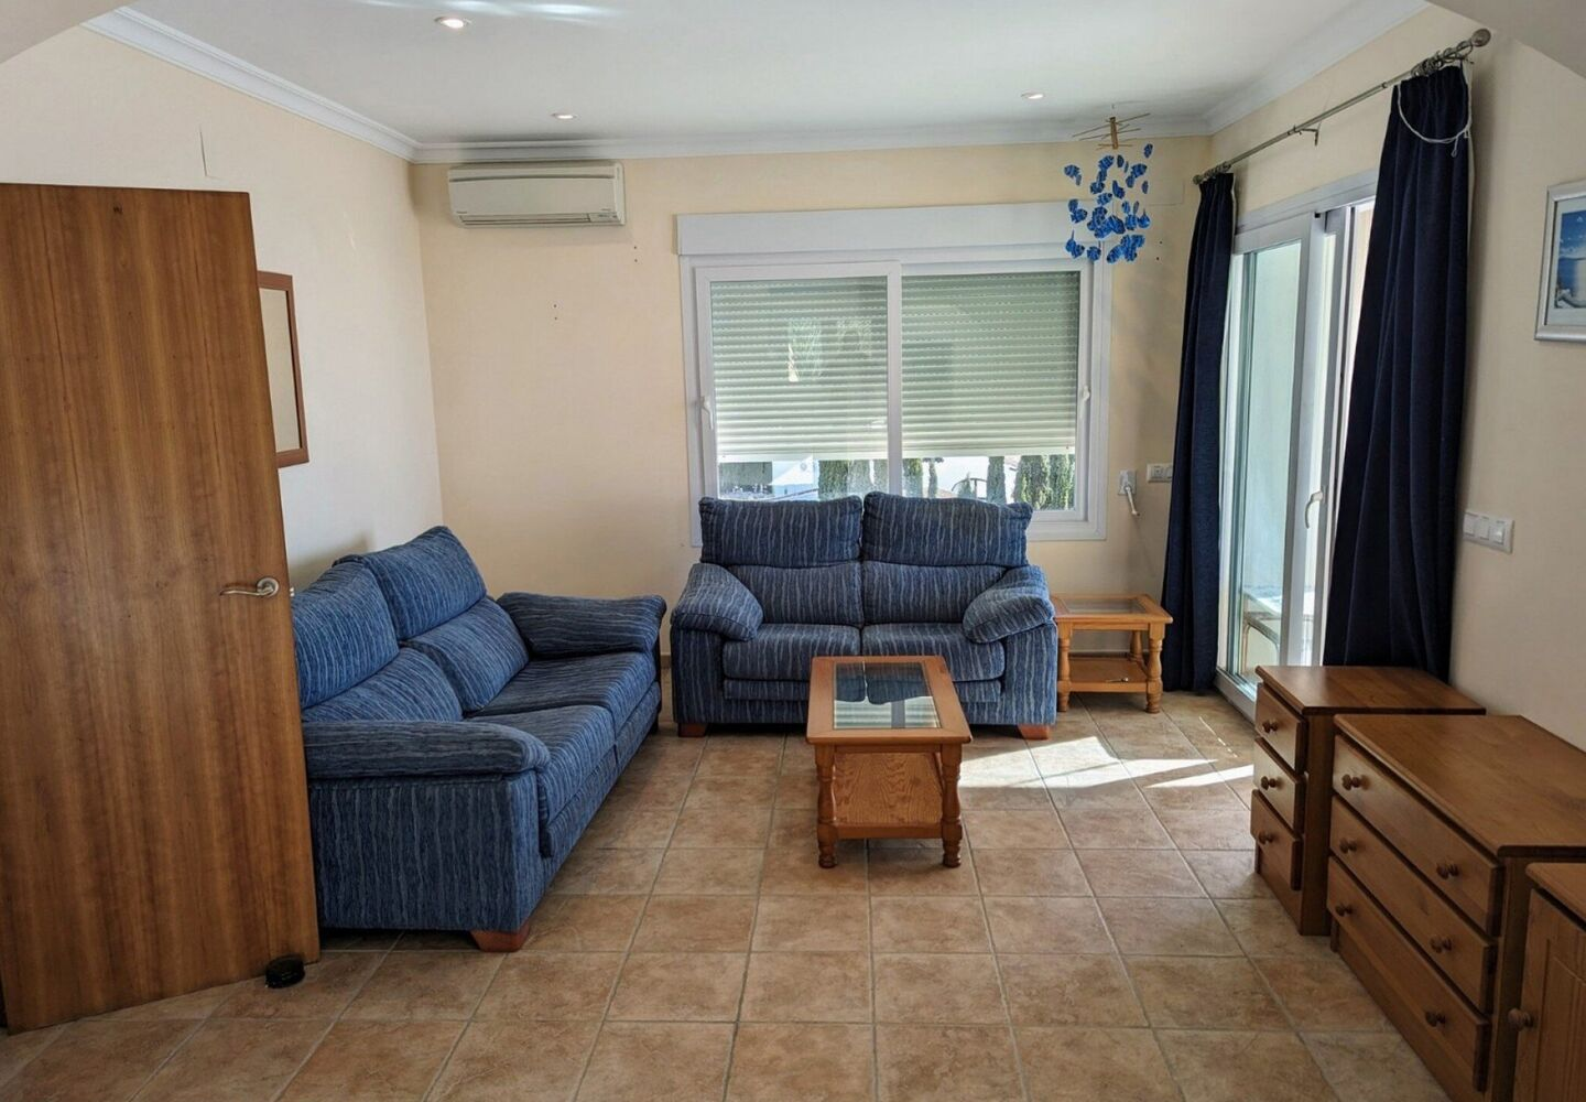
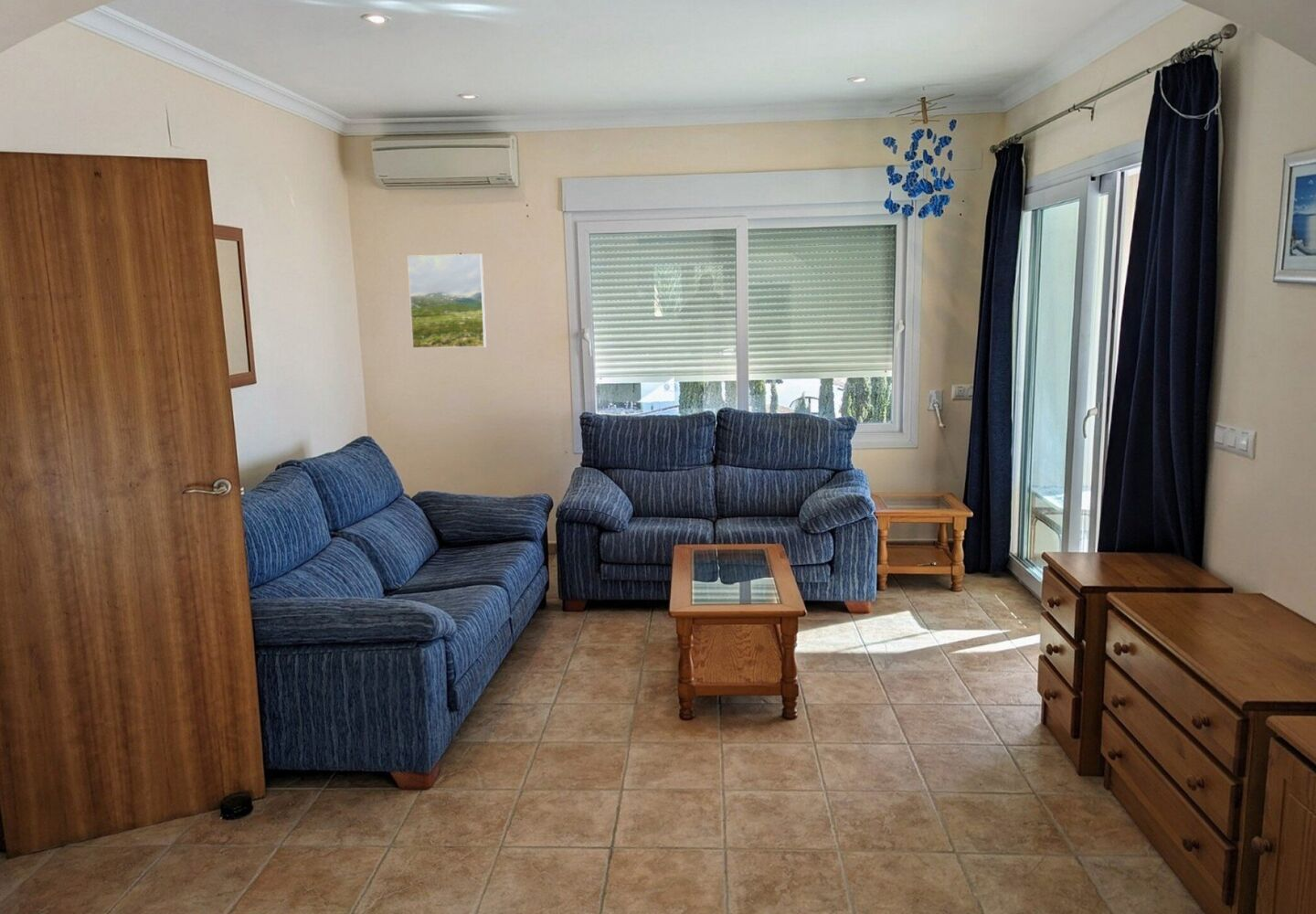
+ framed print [407,253,487,349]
